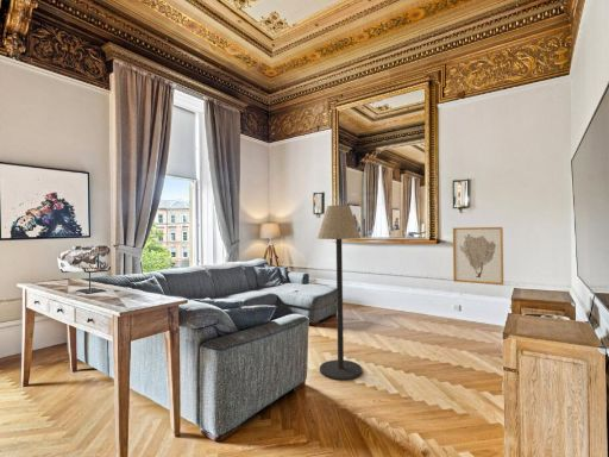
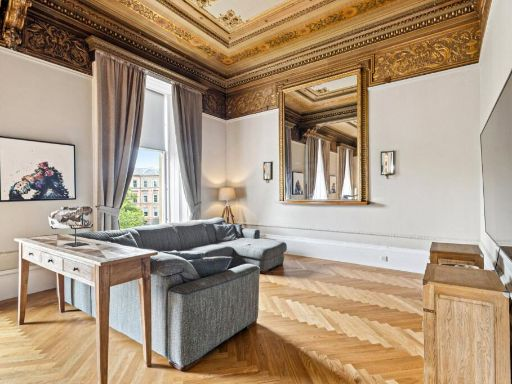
- floor lamp [316,204,363,381]
- wall art [452,226,504,286]
